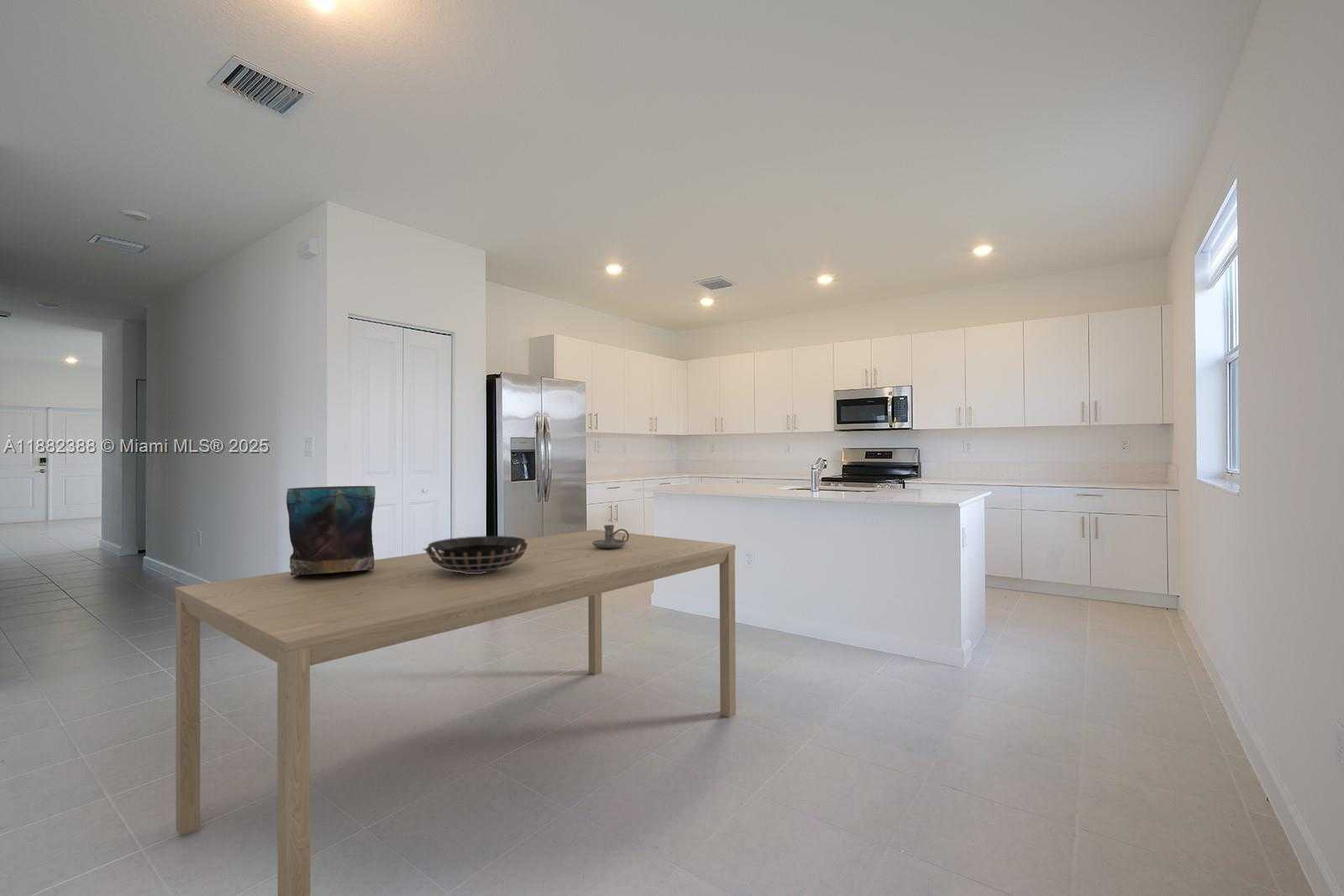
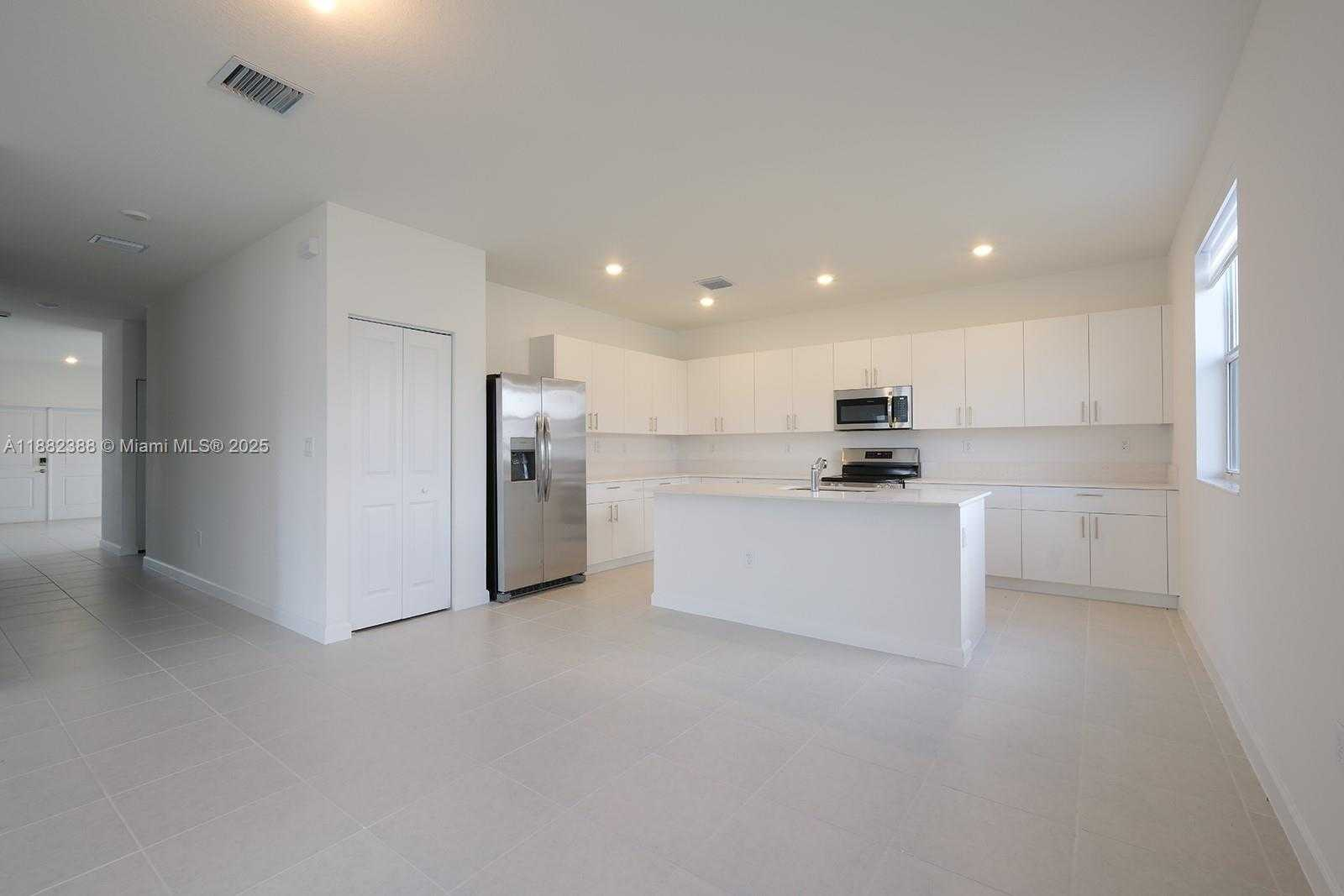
- decorative bowl [422,535,528,574]
- vase [286,485,376,575]
- candle holder [592,524,629,548]
- dining table [174,529,737,896]
